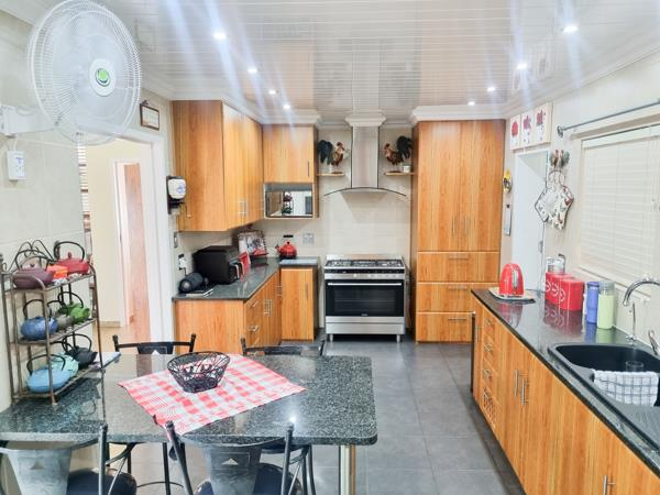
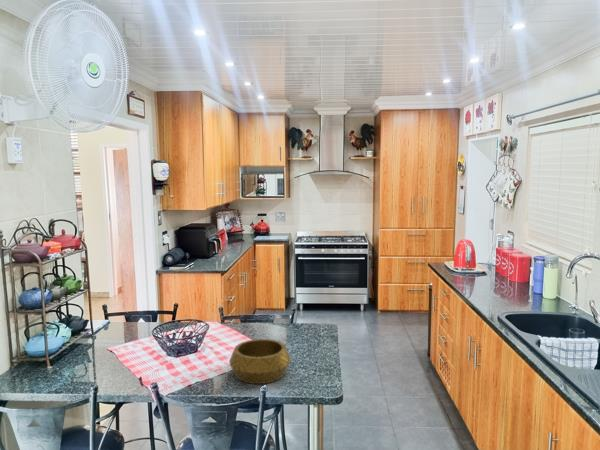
+ decorative bowl [228,338,292,385]
